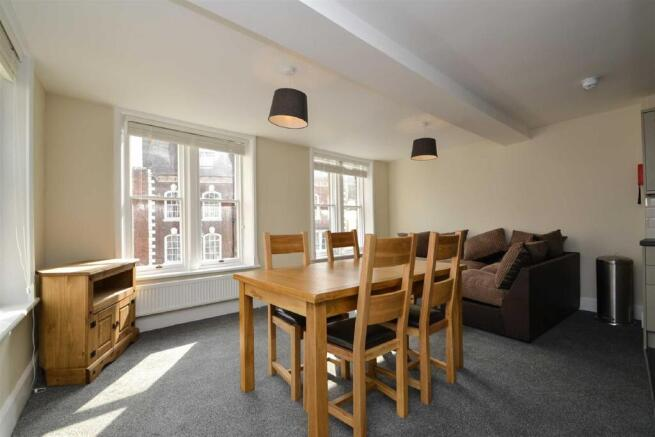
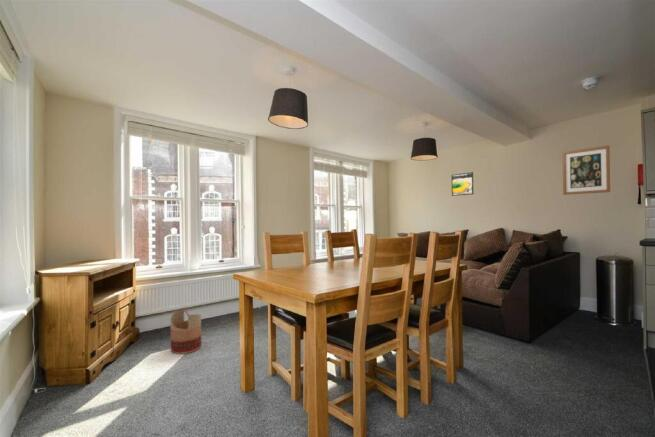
+ wall art [561,144,611,196]
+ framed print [451,171,474,197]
+ basket [169,306,202,355]
